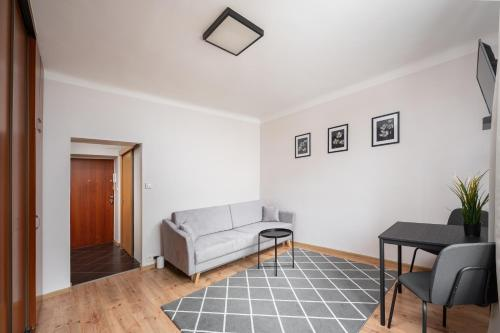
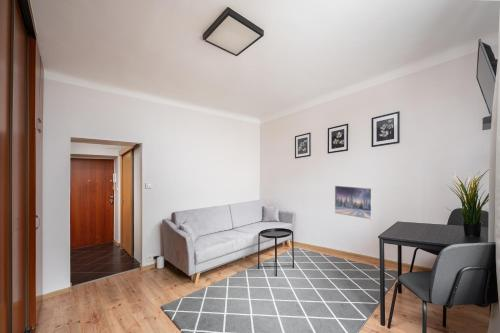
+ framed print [334,185,373,220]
